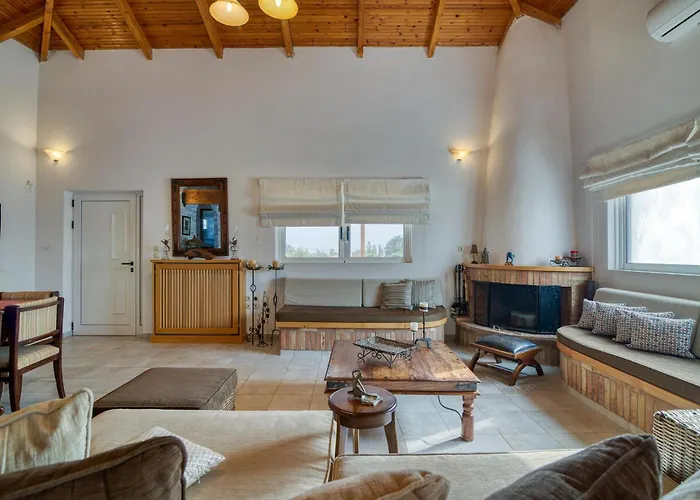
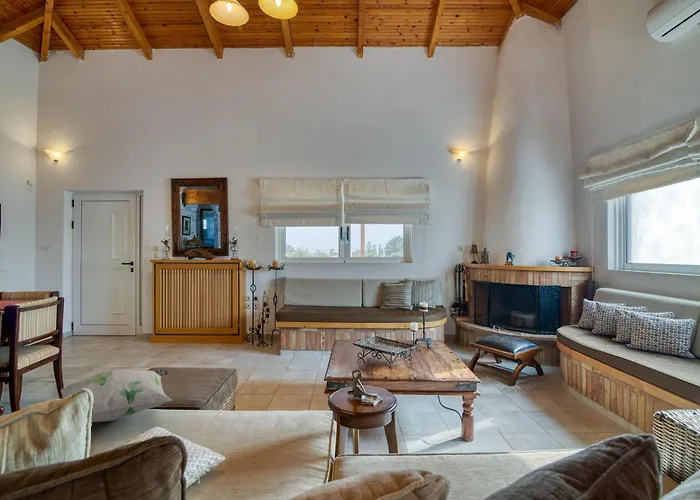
+ decorative pillow [60,368,173,423]
